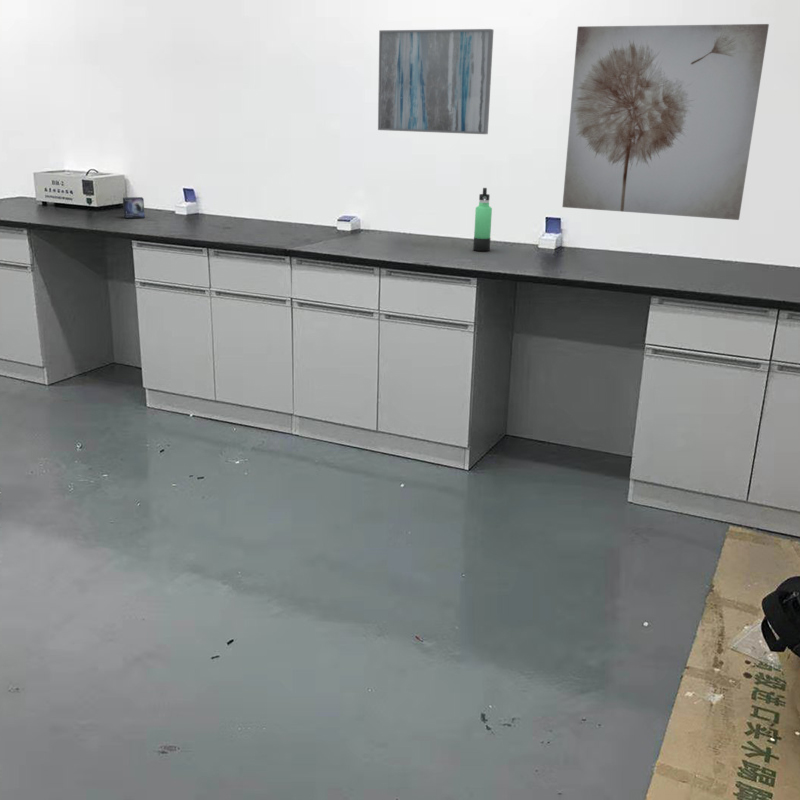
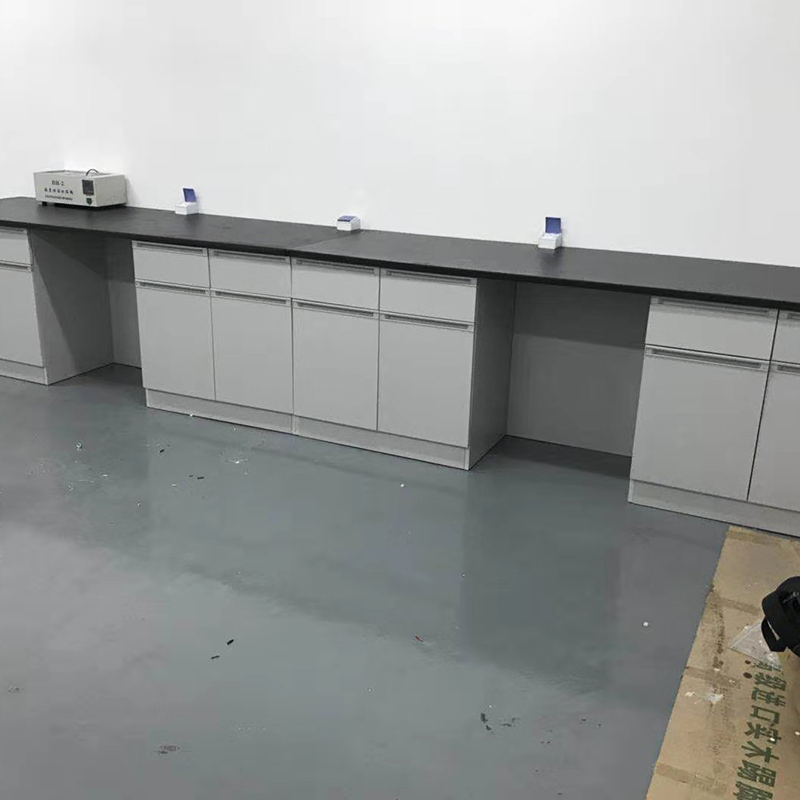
- thermos bottle [472,187,493,252]
- small box [122,196,146,219]
- wall art [377,28,494,135]
- wall art [561,23,770,221]
